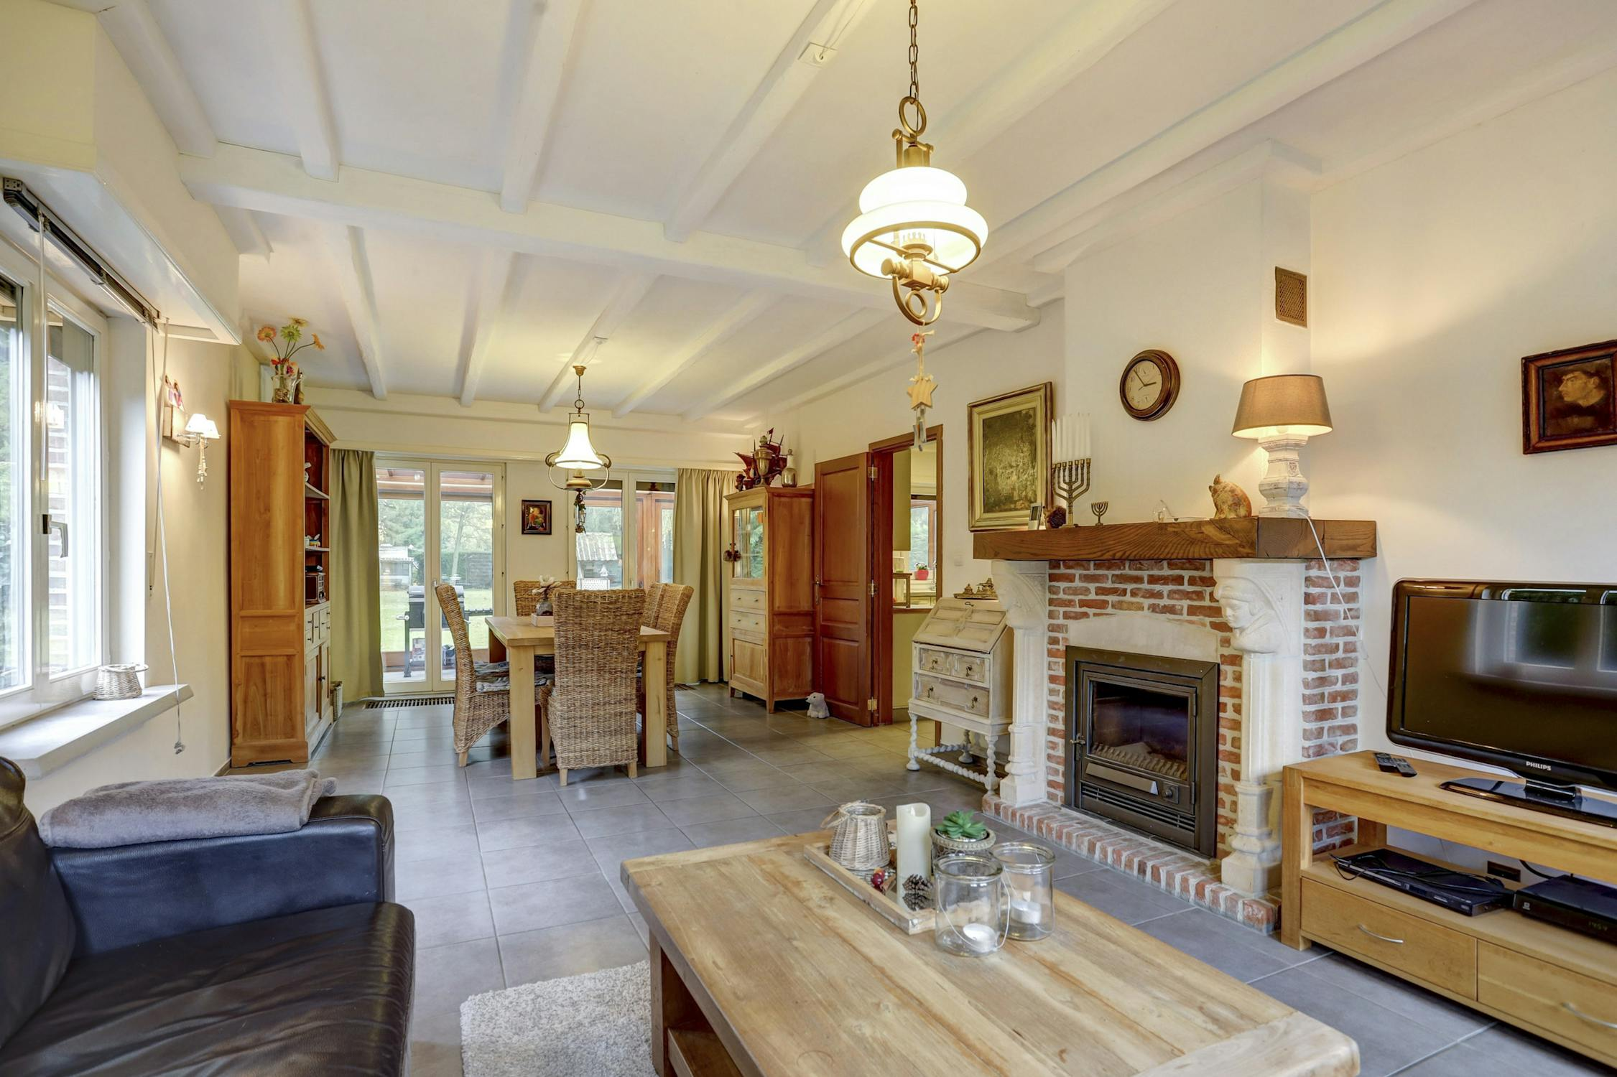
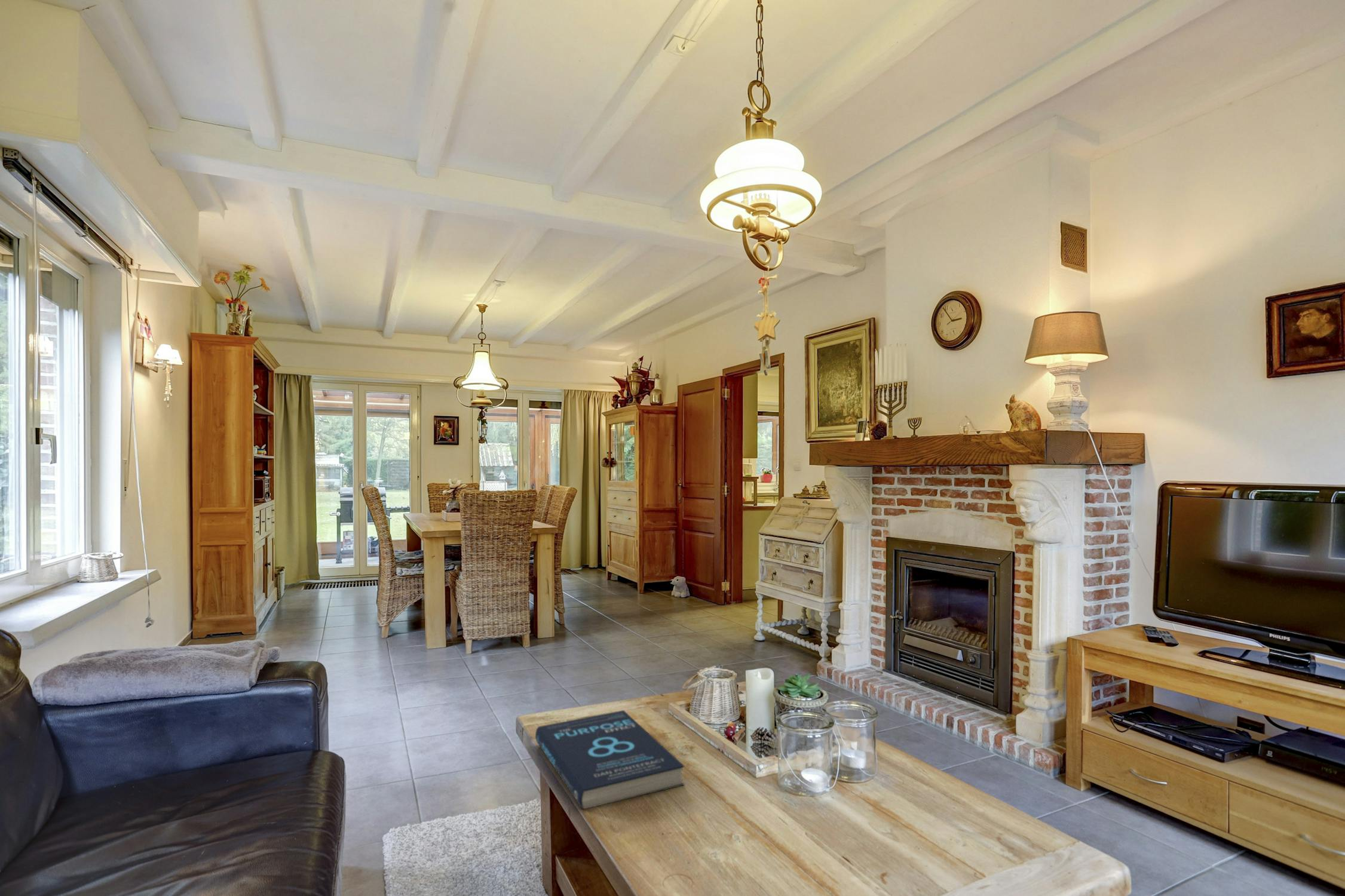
+ book [535,710,685,810]
